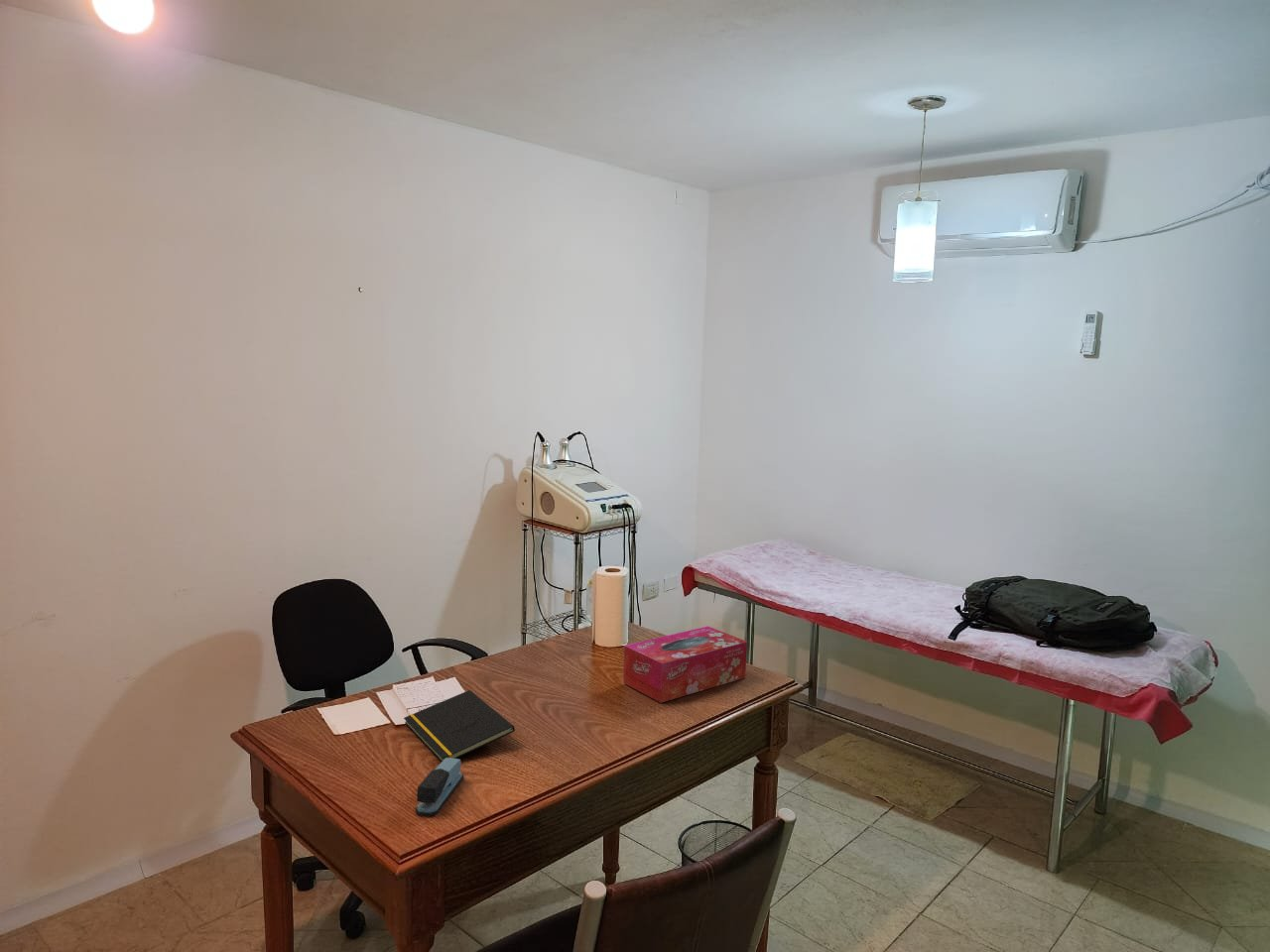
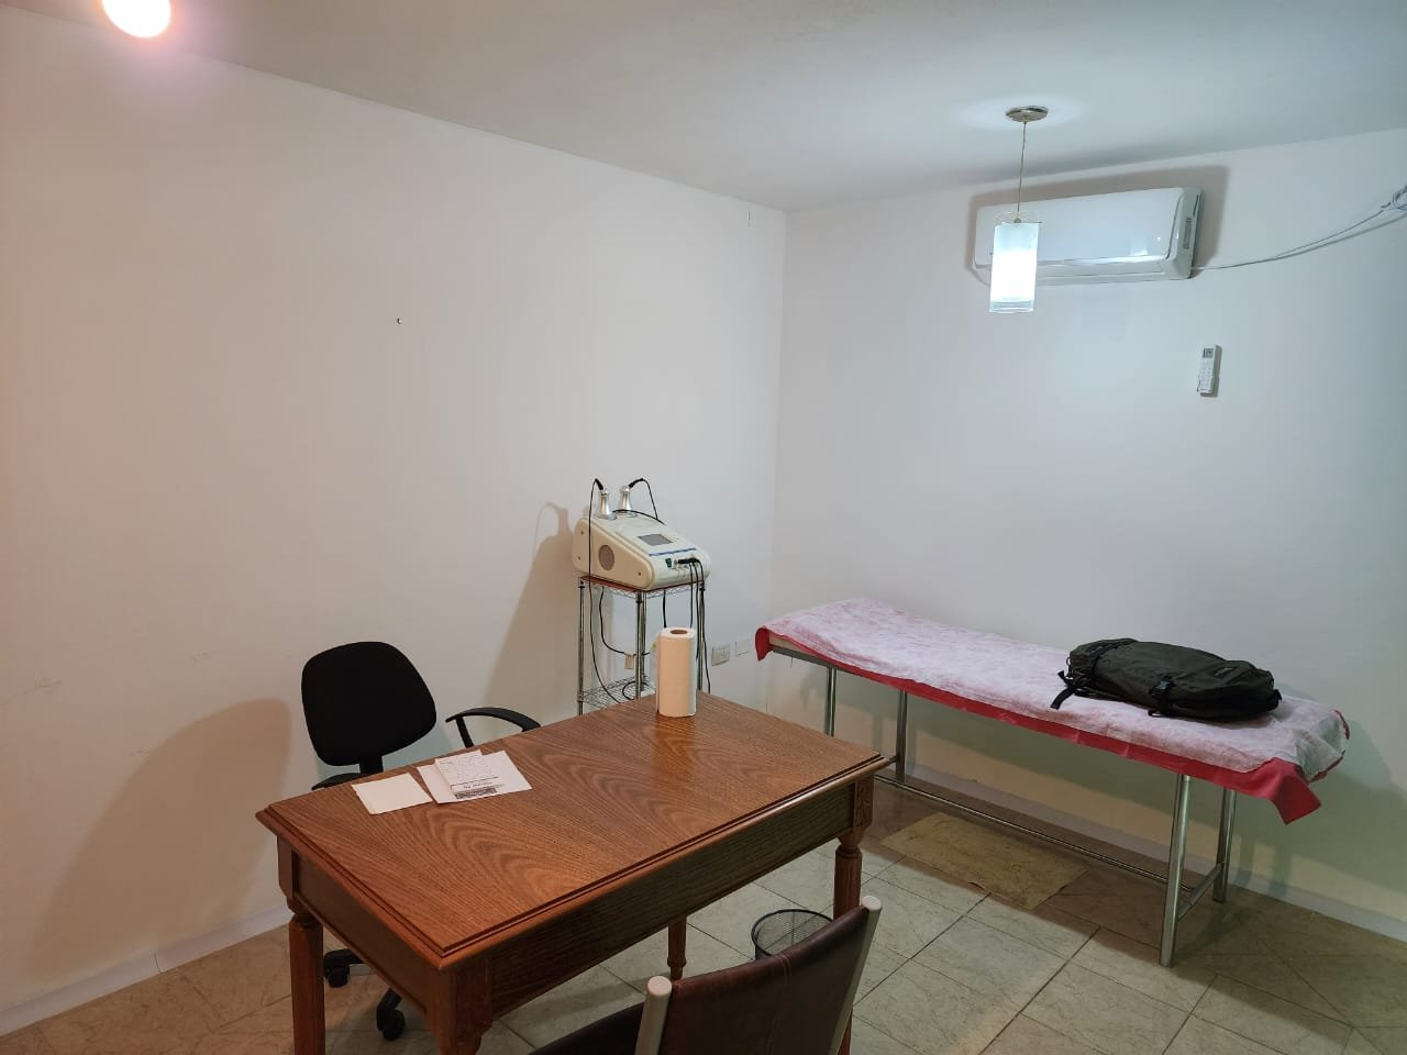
- tissue box [622,626,748,703]
- notepad [403,689,516,763]
- stapler [415,758,464,817]
